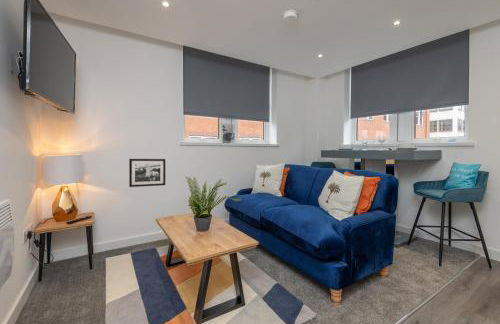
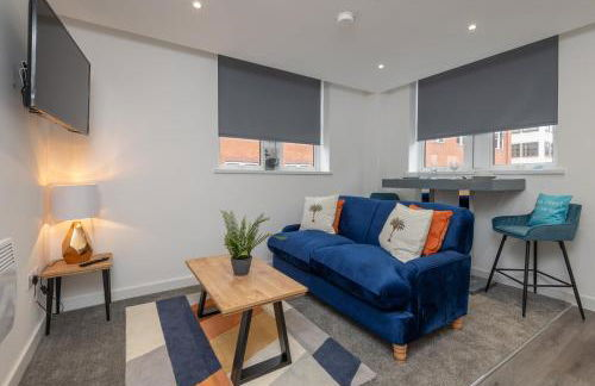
- picture frame [128,158,166,188]
